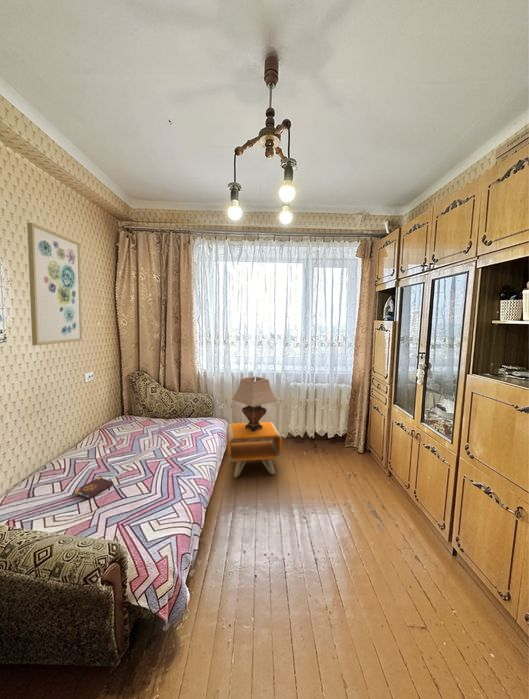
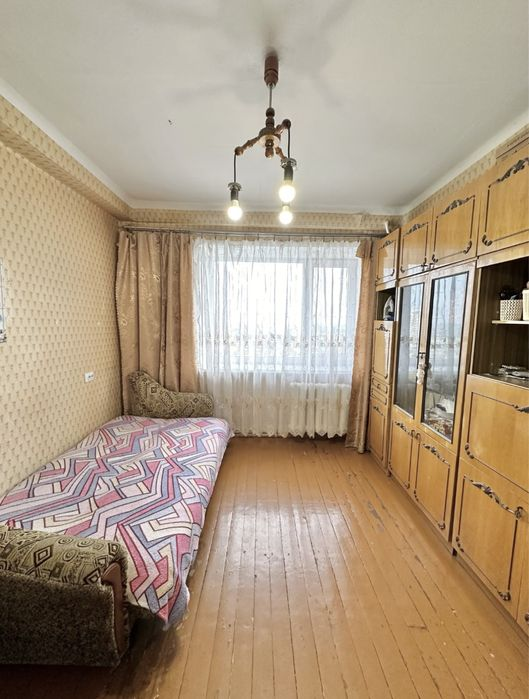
- wall art [26,222,83,346]
- book [74,476,114,500]
- nightstand [226,421,283,479]
- table lamp [231,375,278,432]
